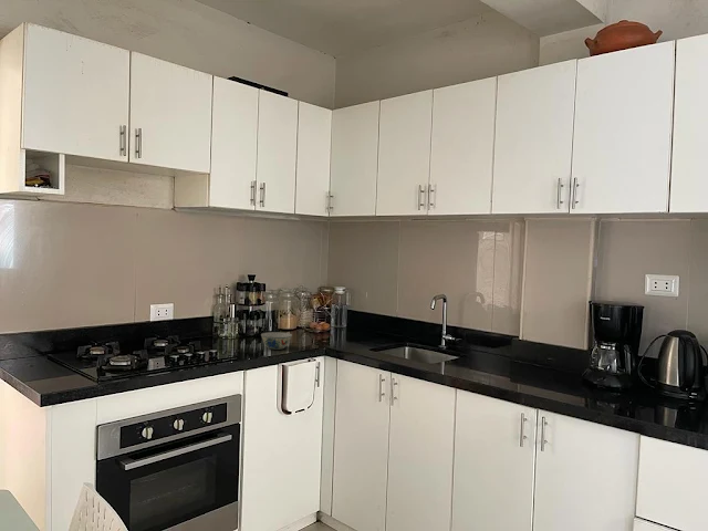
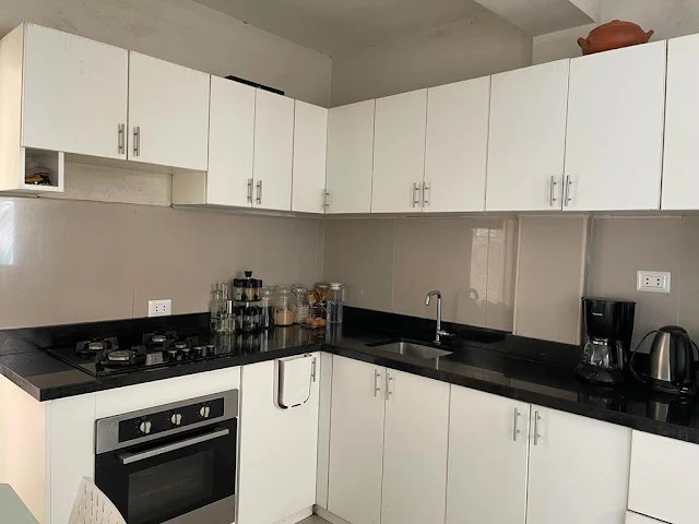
- chinaware [260,331,293,351]
